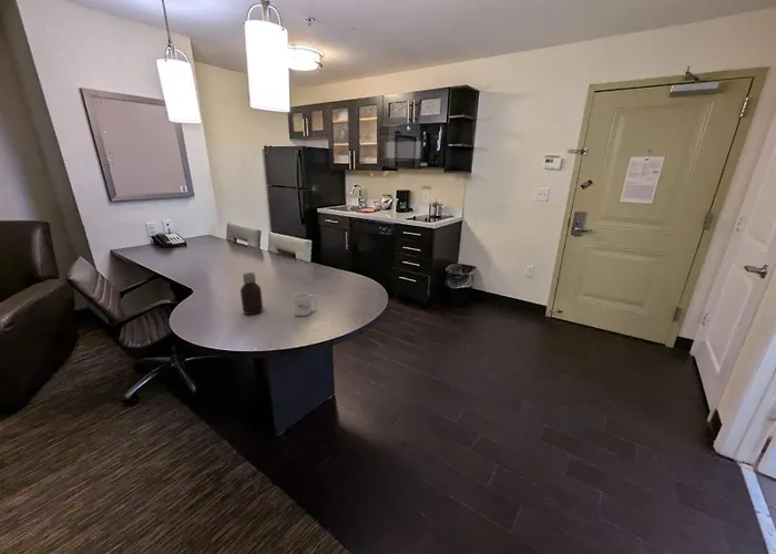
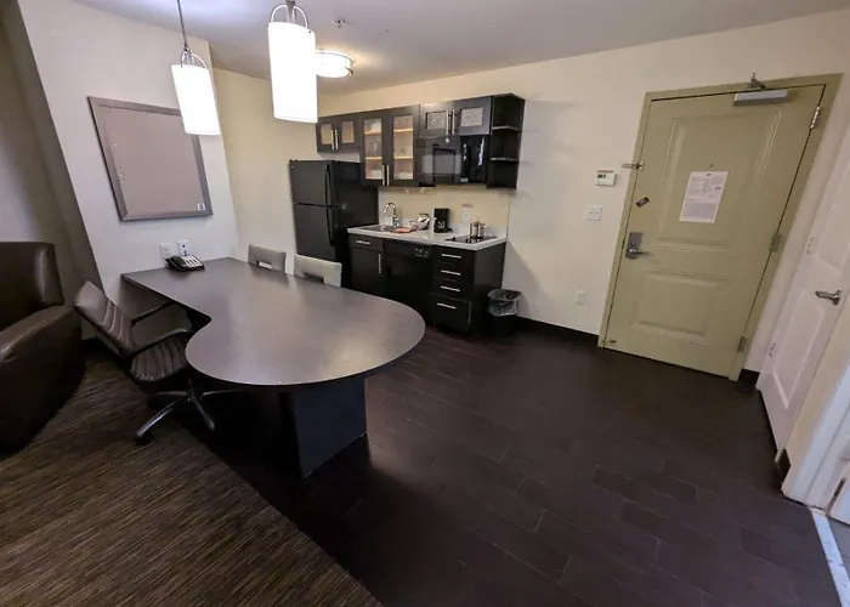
- mug [293,291,318,317]
- bottle [239,271,264,316]
